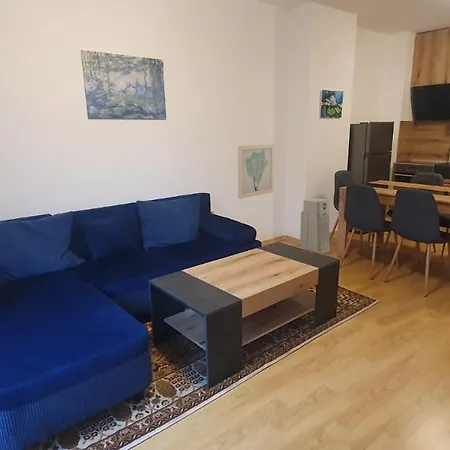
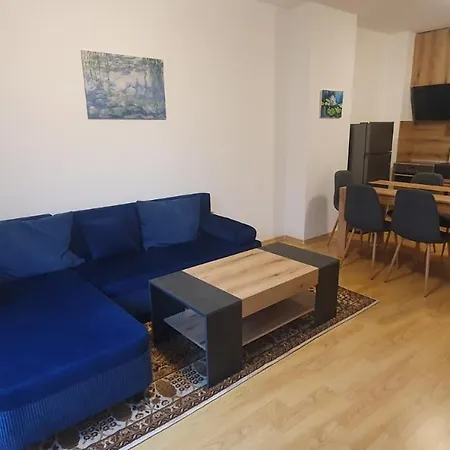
- wall art [237,143,275,200]
- air purifier [299,197,331,255]
